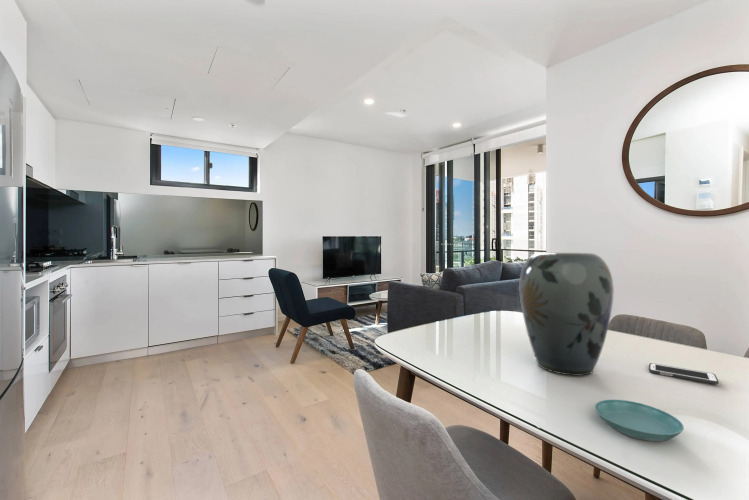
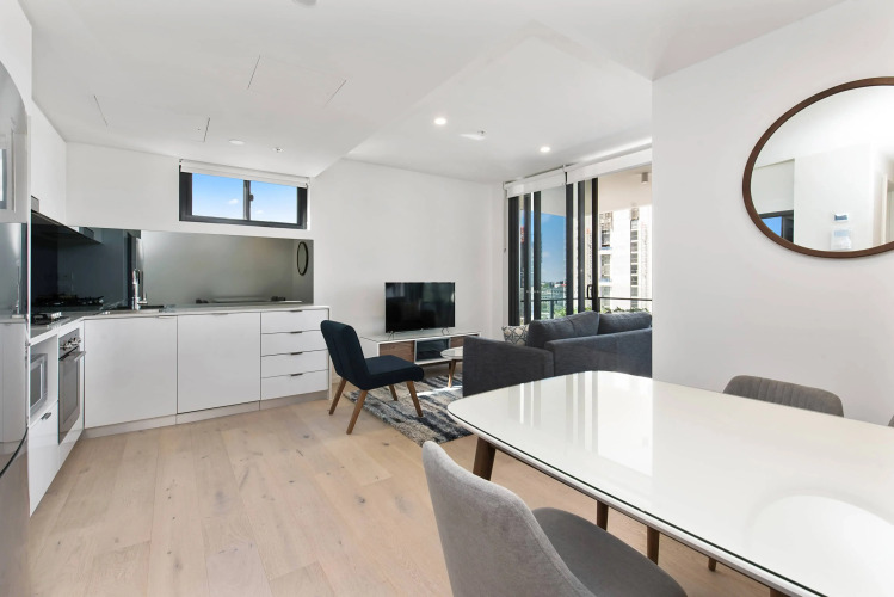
- saucer [594,399,685,442]
- cell phone [648,362,720,385]
- vase [519,252,615,377]
